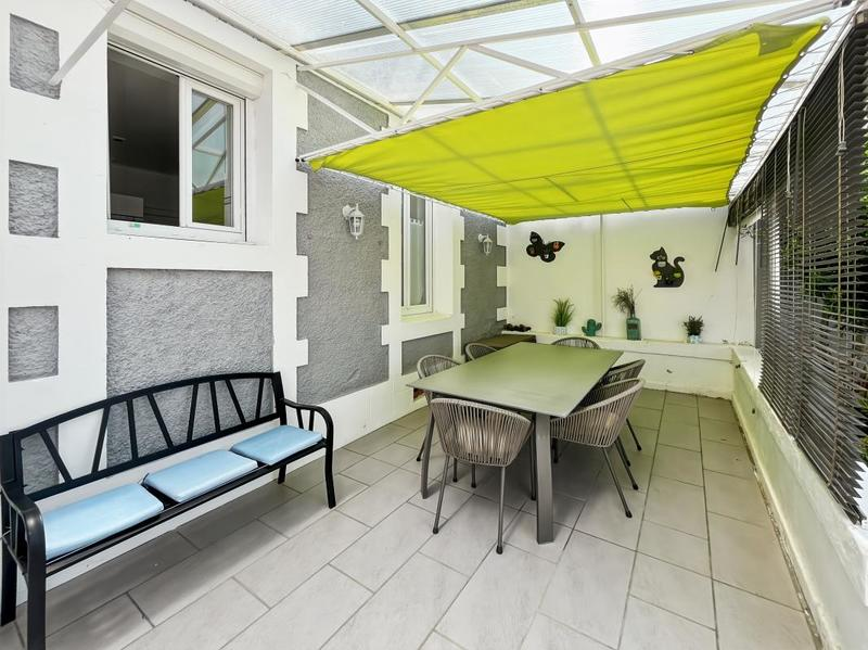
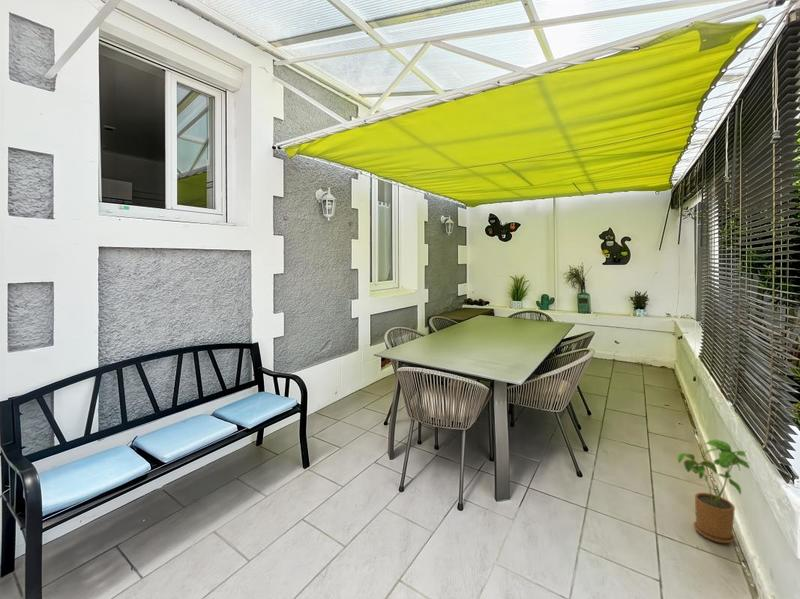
+ house plant [677,438,751,544]
